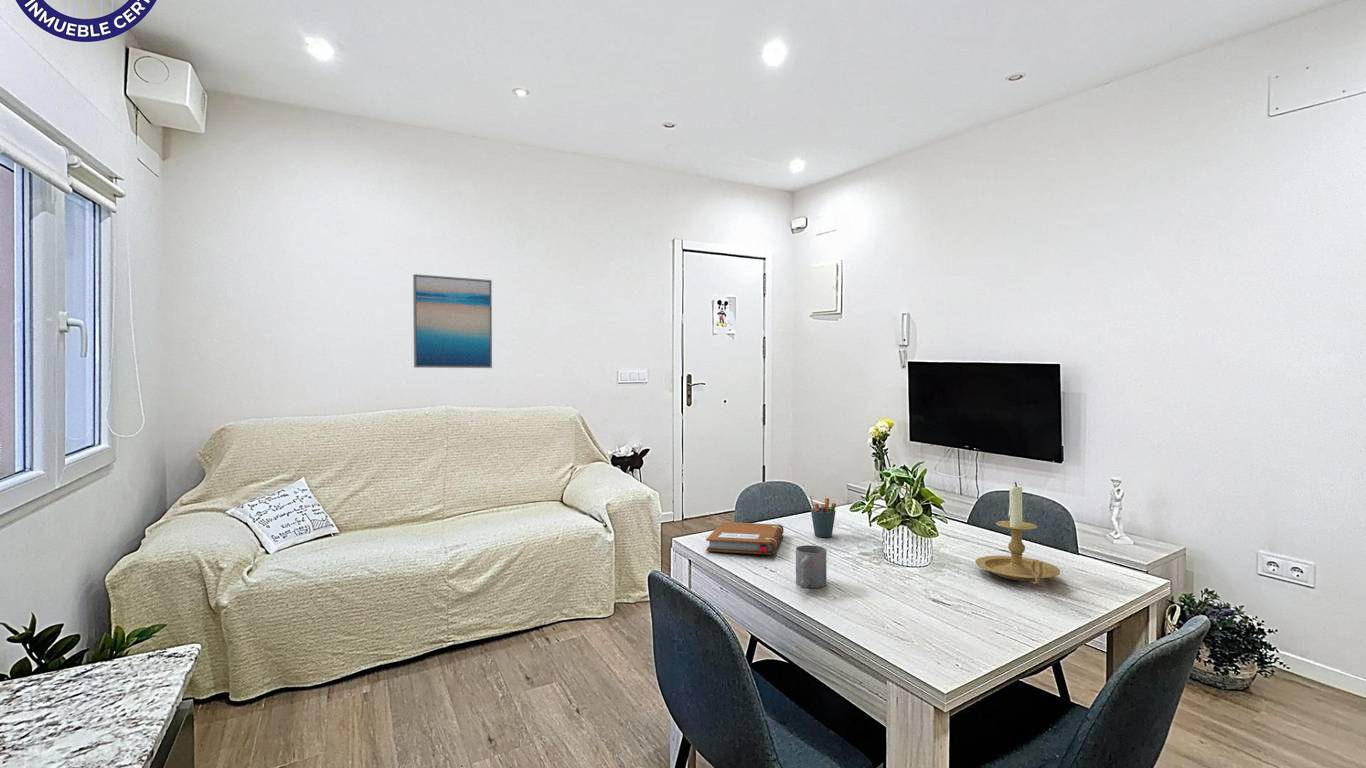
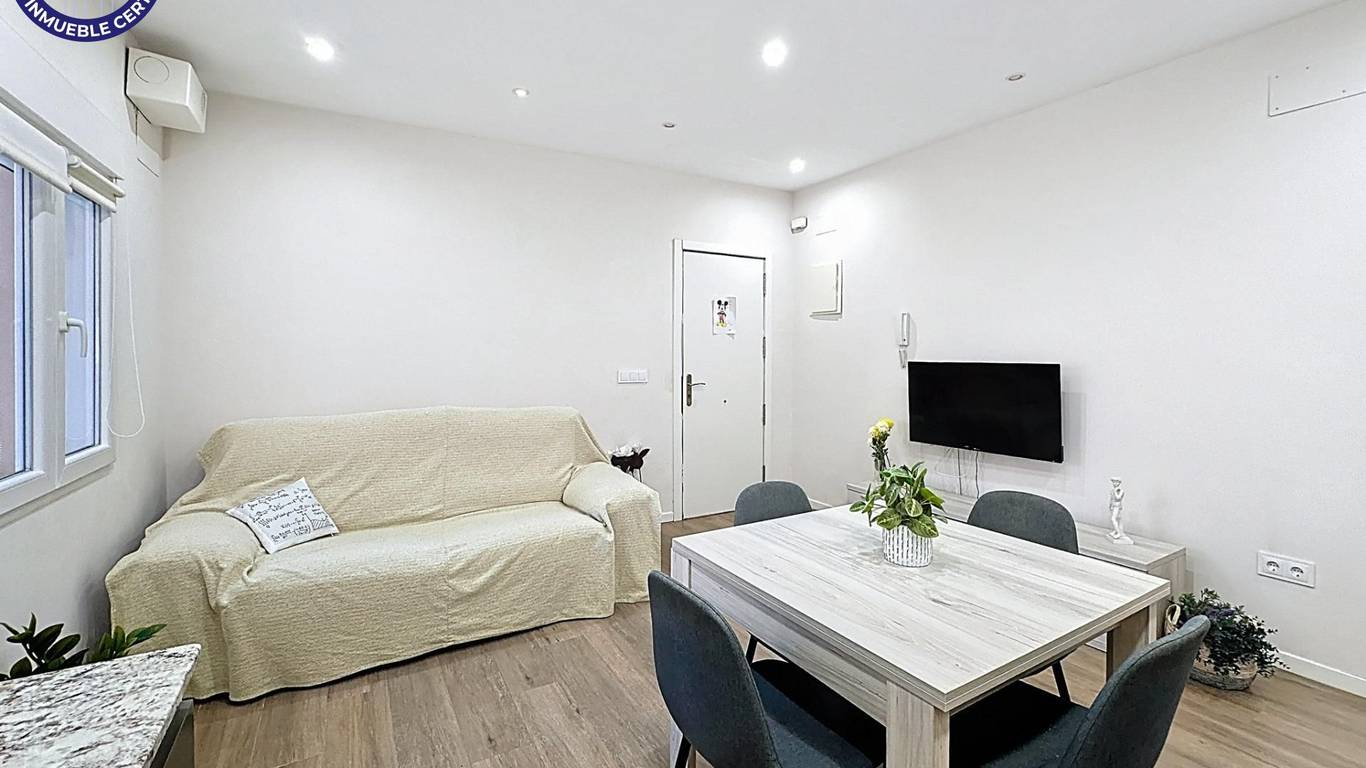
- pen holder [809,494,837,538]
- candle holder [974,481,1061,585]
- wall art [412,273,493,369]
- notebook [705,521,785,555]
- mug [795,544,828,589]
